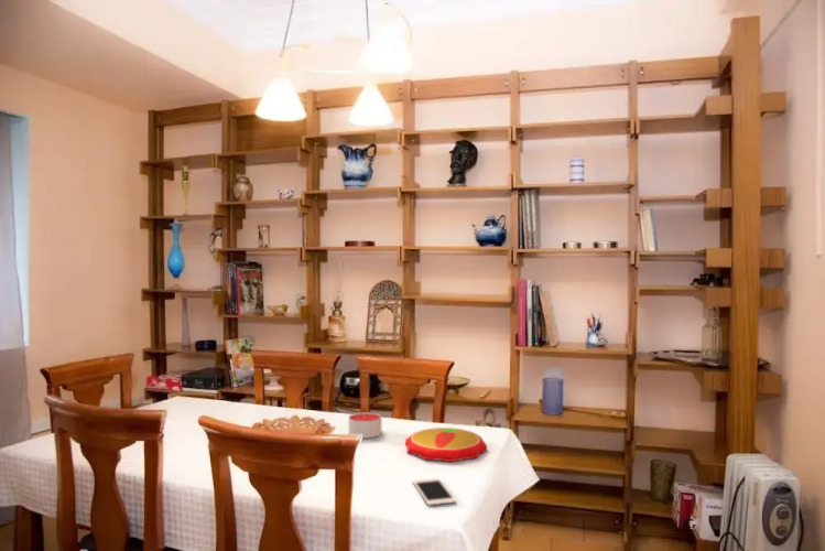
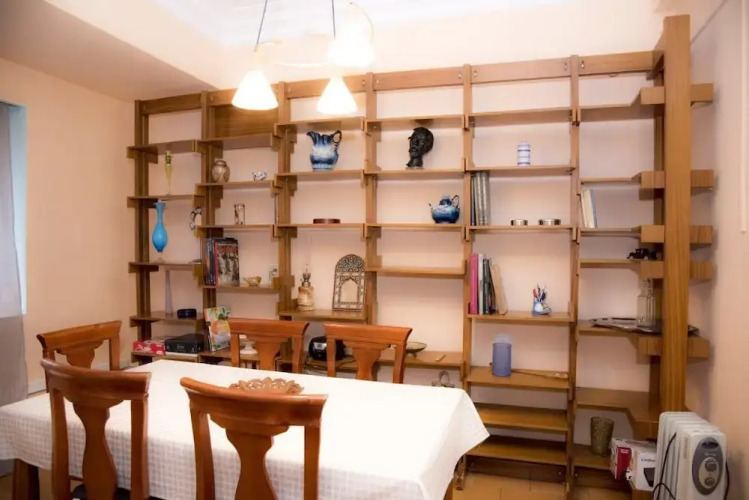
- cell phone [412,477,457,506]
- candle [347,411,382,440]
- plate [404,426,488,463]
